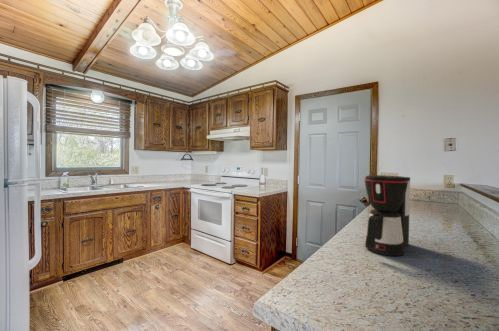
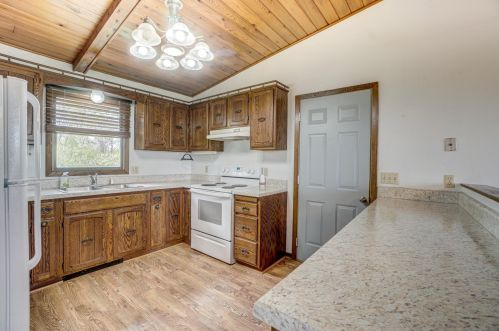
- coffee maker [363,174,411,257]
